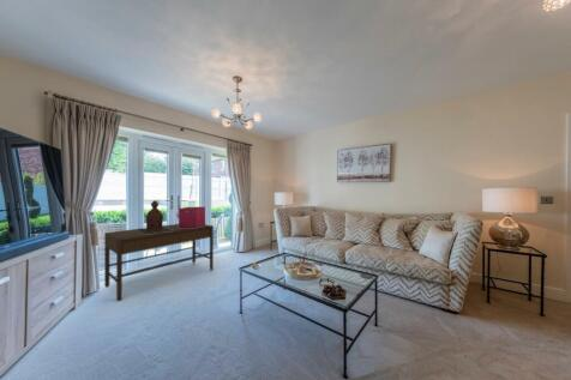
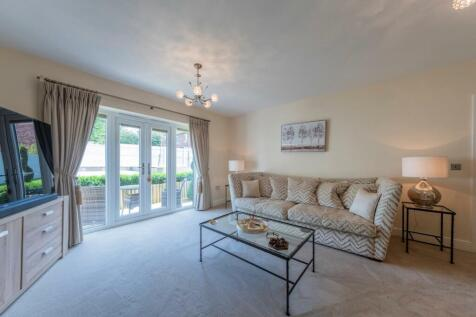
- storage bin [178,206,206,228]
- lantern [137,199,173,234]
- bench [103,223,215,302]
